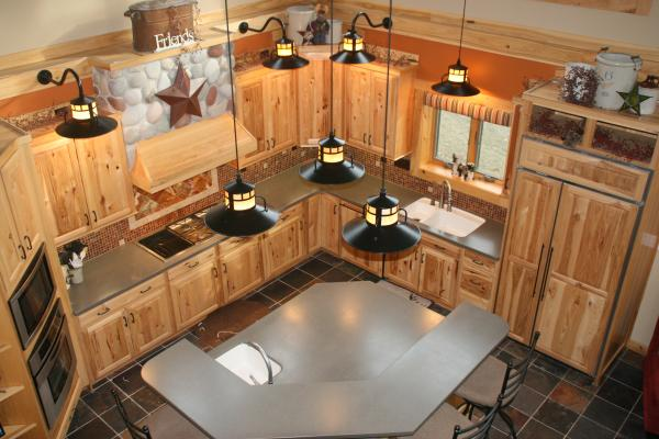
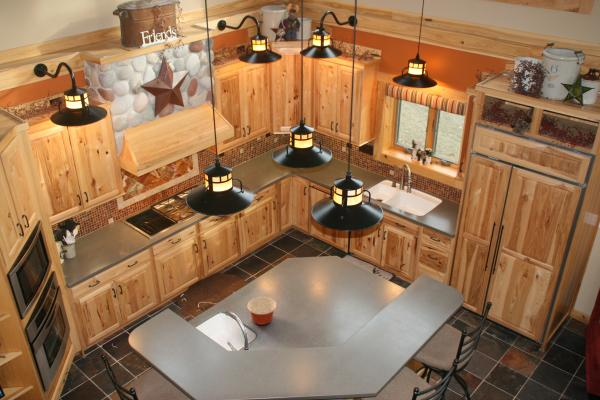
+ mixing bowl [246,296,278,326]
